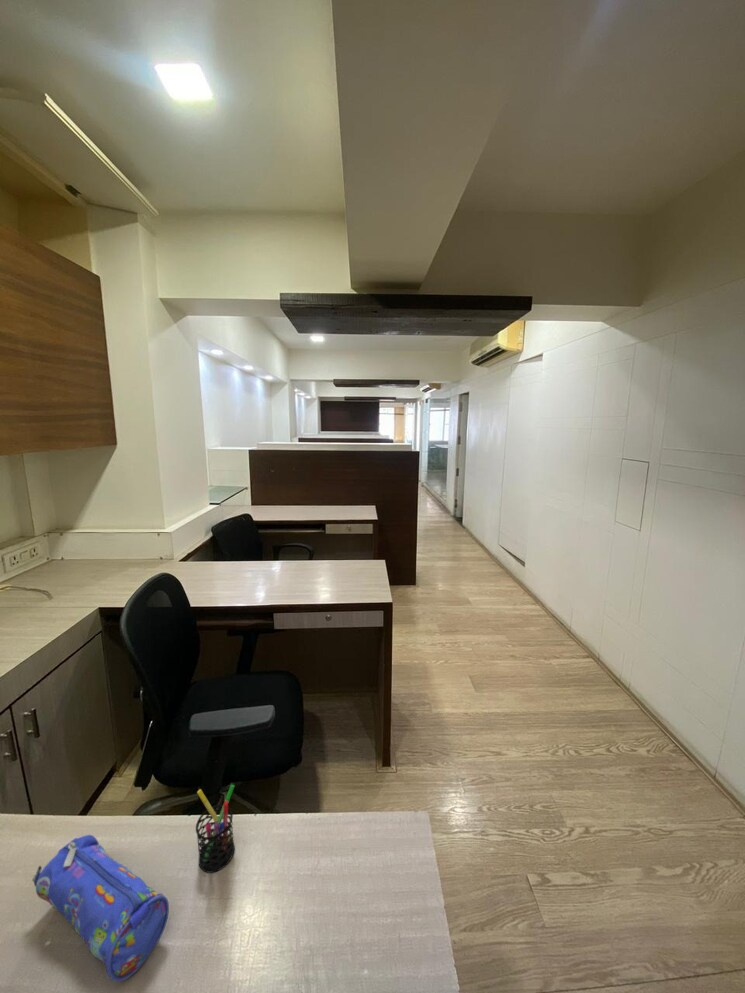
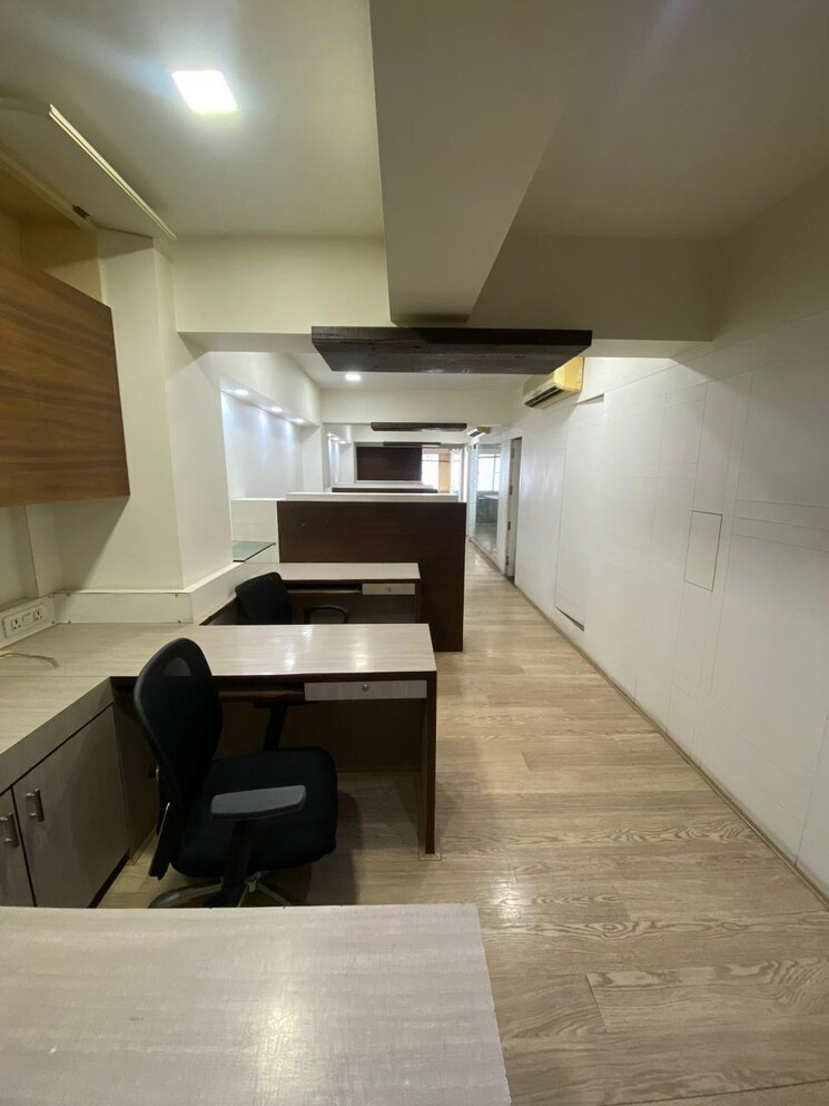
- pen holder [195,784,236,874]
- pencil case [31,834,170,983]
